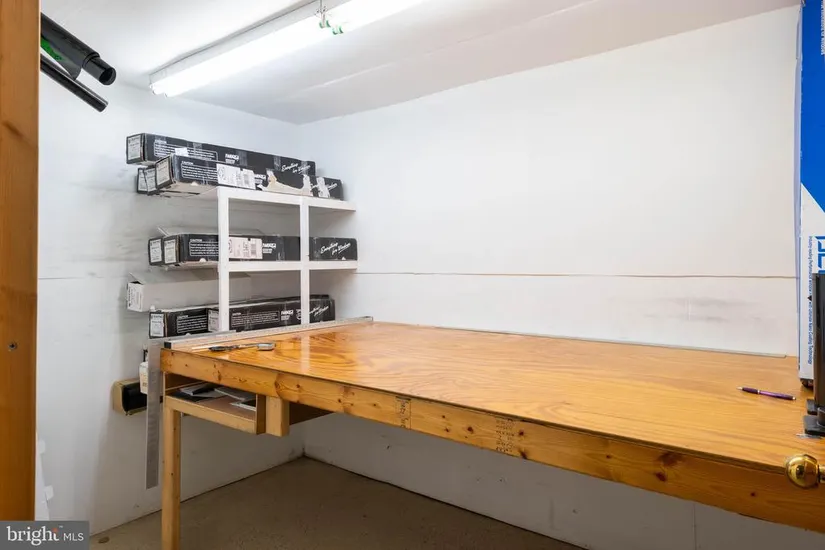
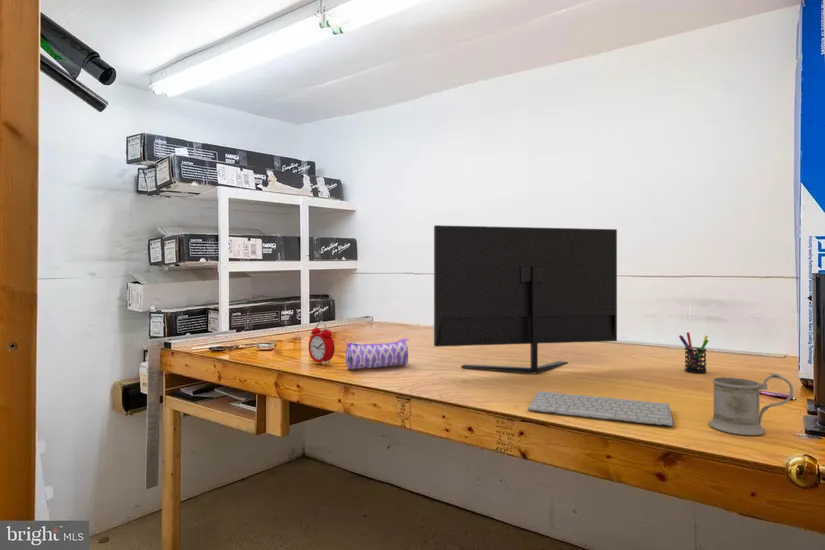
+ keyboard [527,390,675,427]
+ monitor [433,224,618,375]
+ alarm clock [308,321,336,366]
+ pen holder [678,331,709,374]
+ mug [708,372,794,436]
+ pencil case [345,337,410,370]
